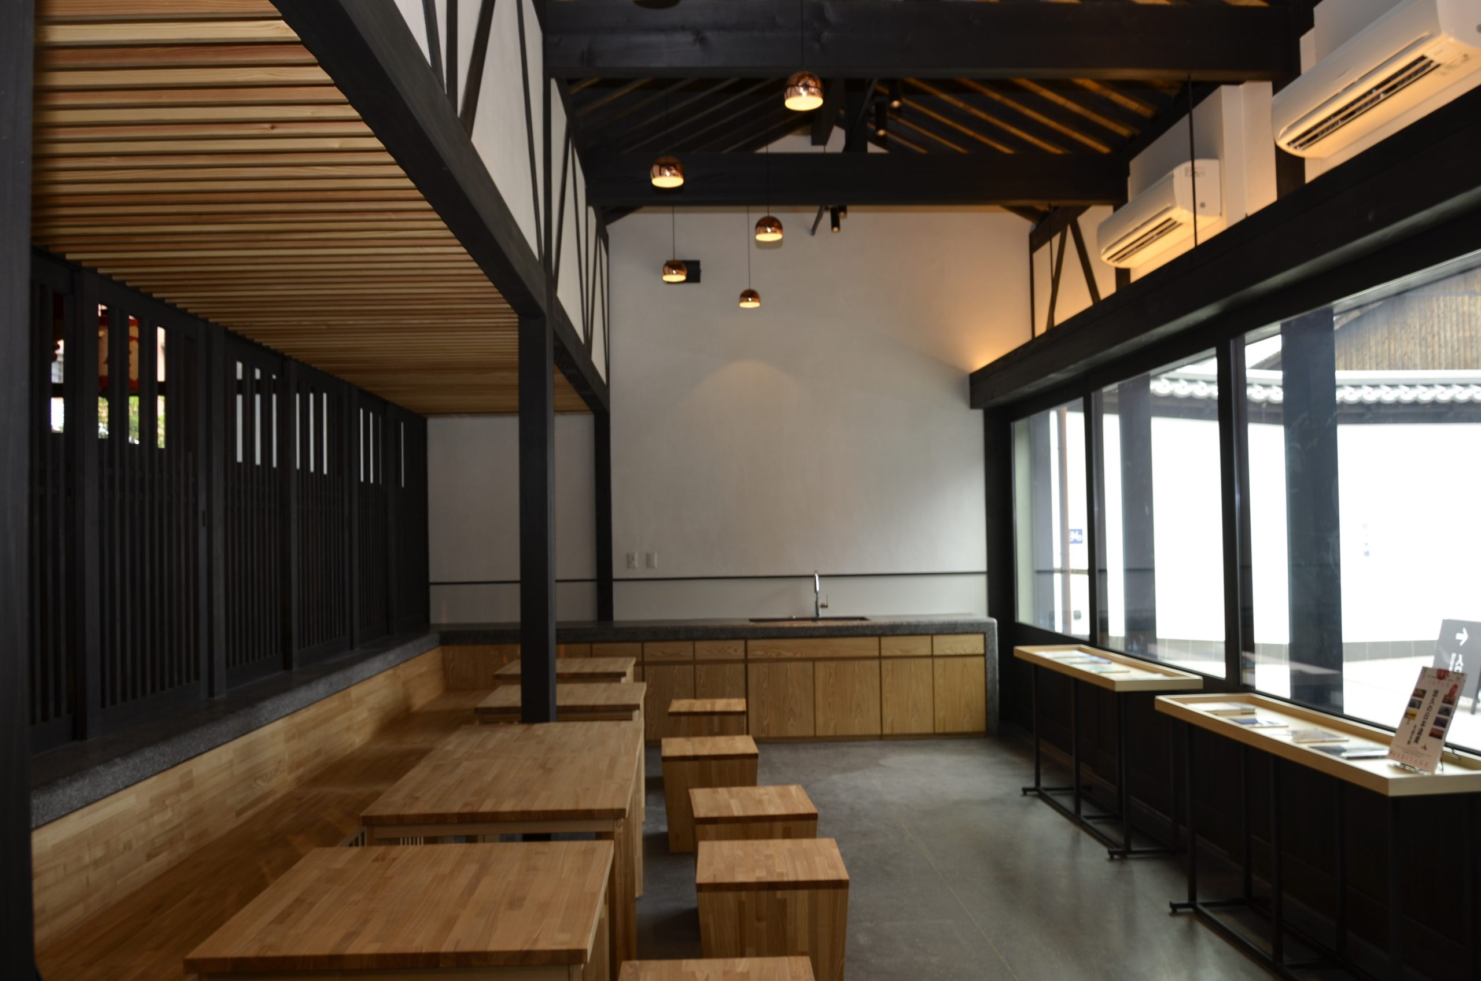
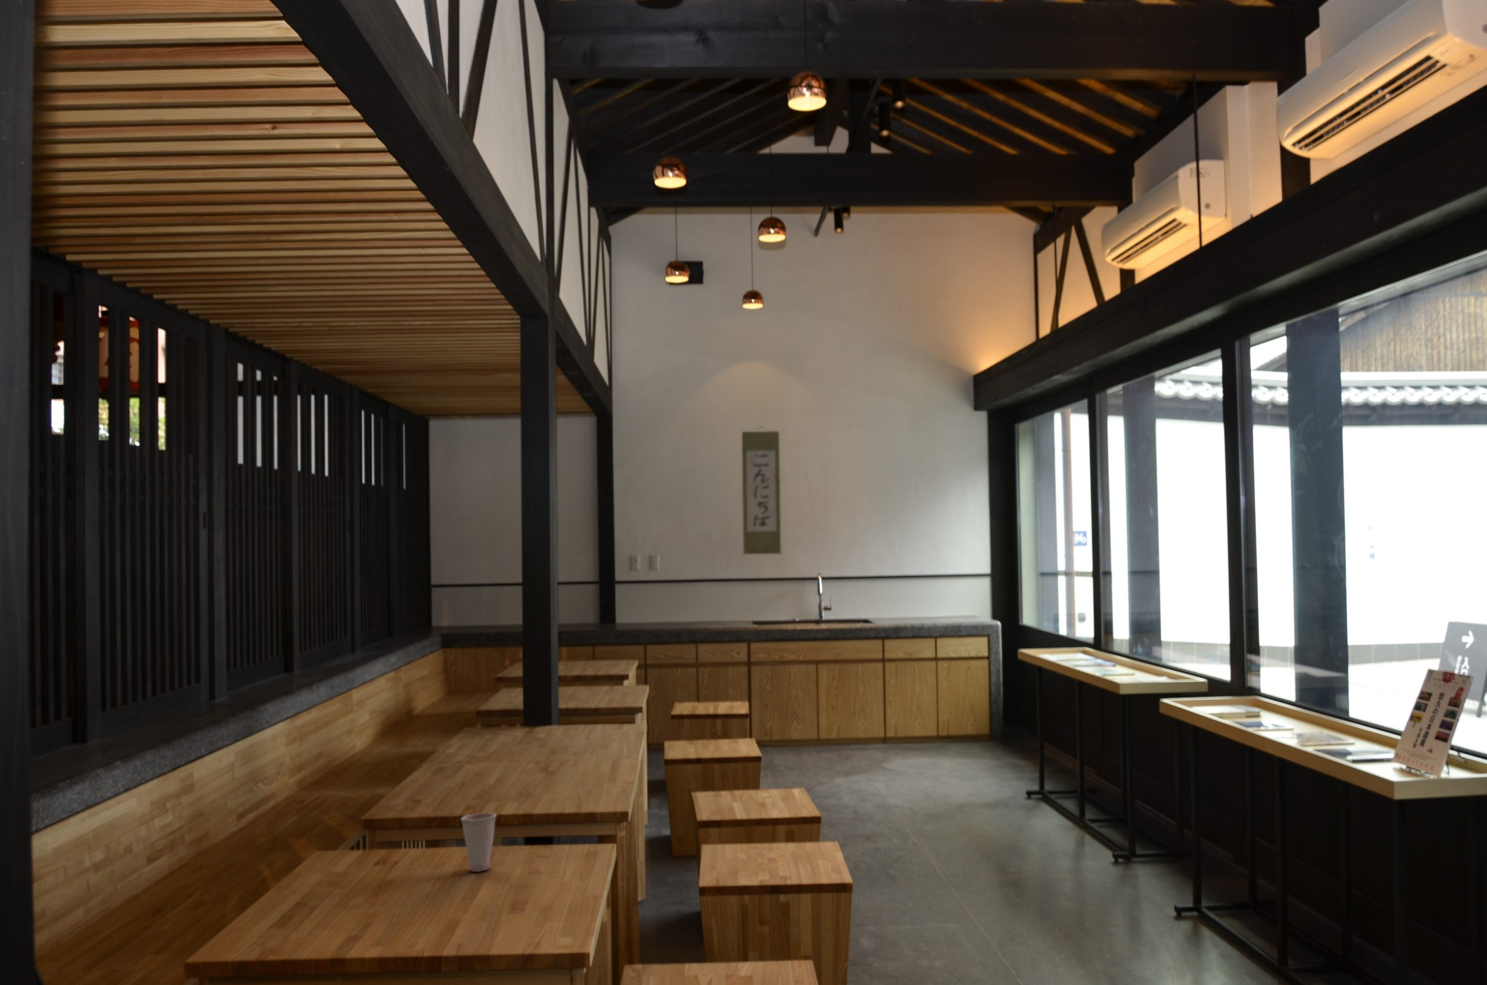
+ wall scroll [741,425,783,555]
+ cup [460,812,497,873]
